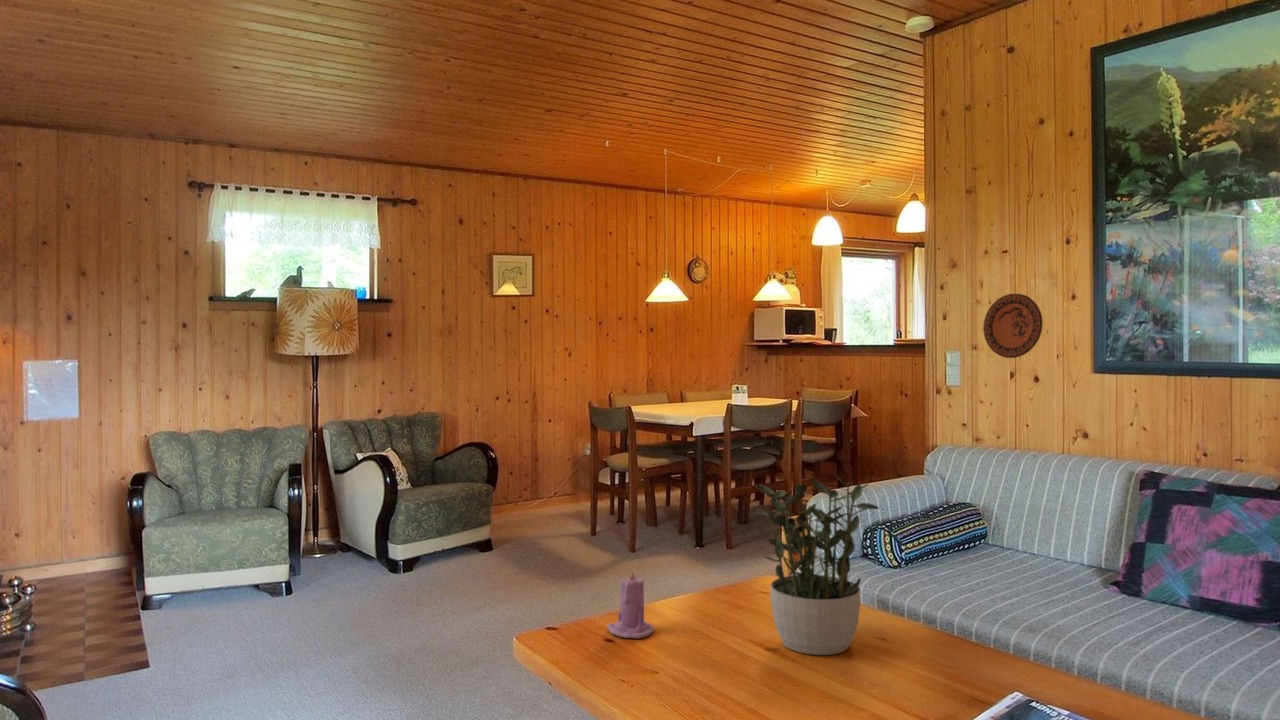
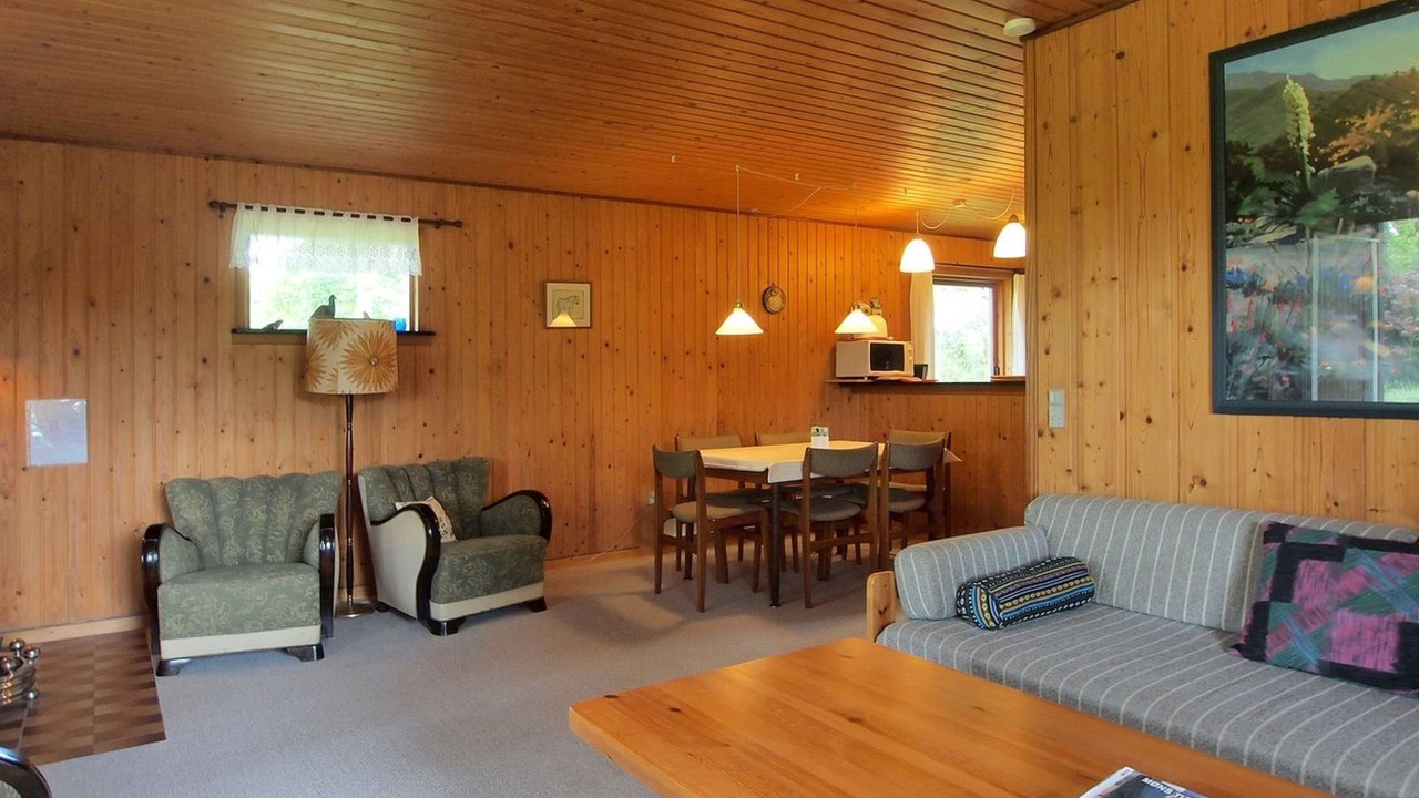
- decorative plate [982,293,1044,359]
- candle [606,572,655,639]
- potted plant [752,471,880,656]
